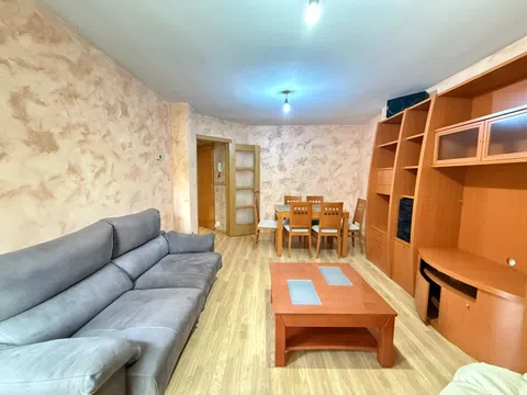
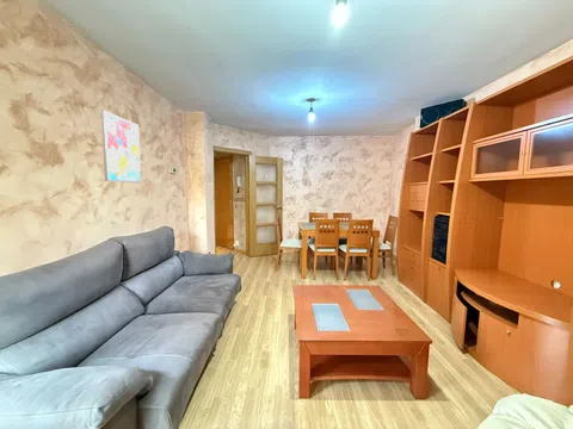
+ wall art [100,110,142,185]
